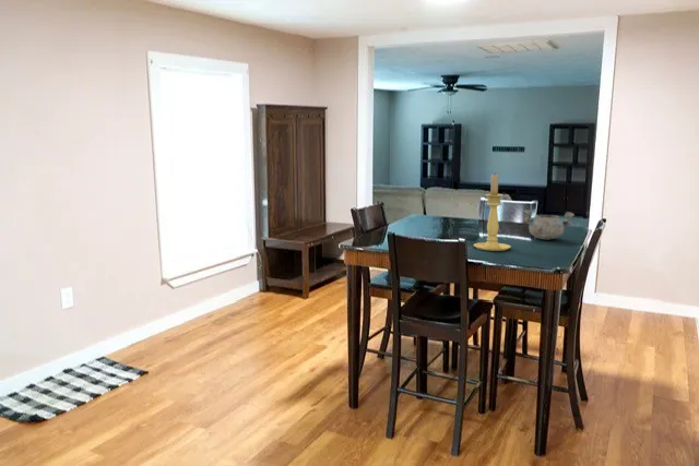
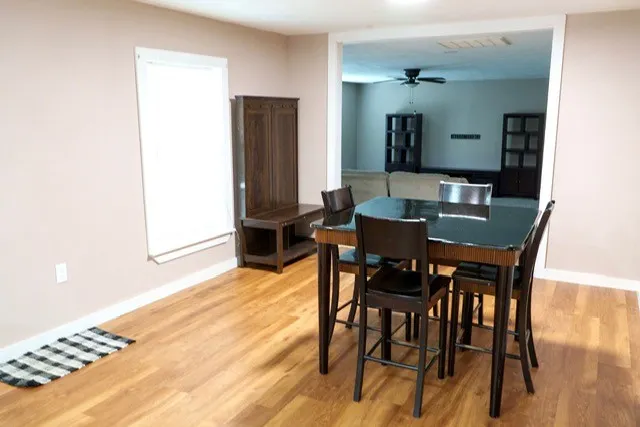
- decorative bowl [522,208,576,241]
- candle holder [473,171,512,252]
